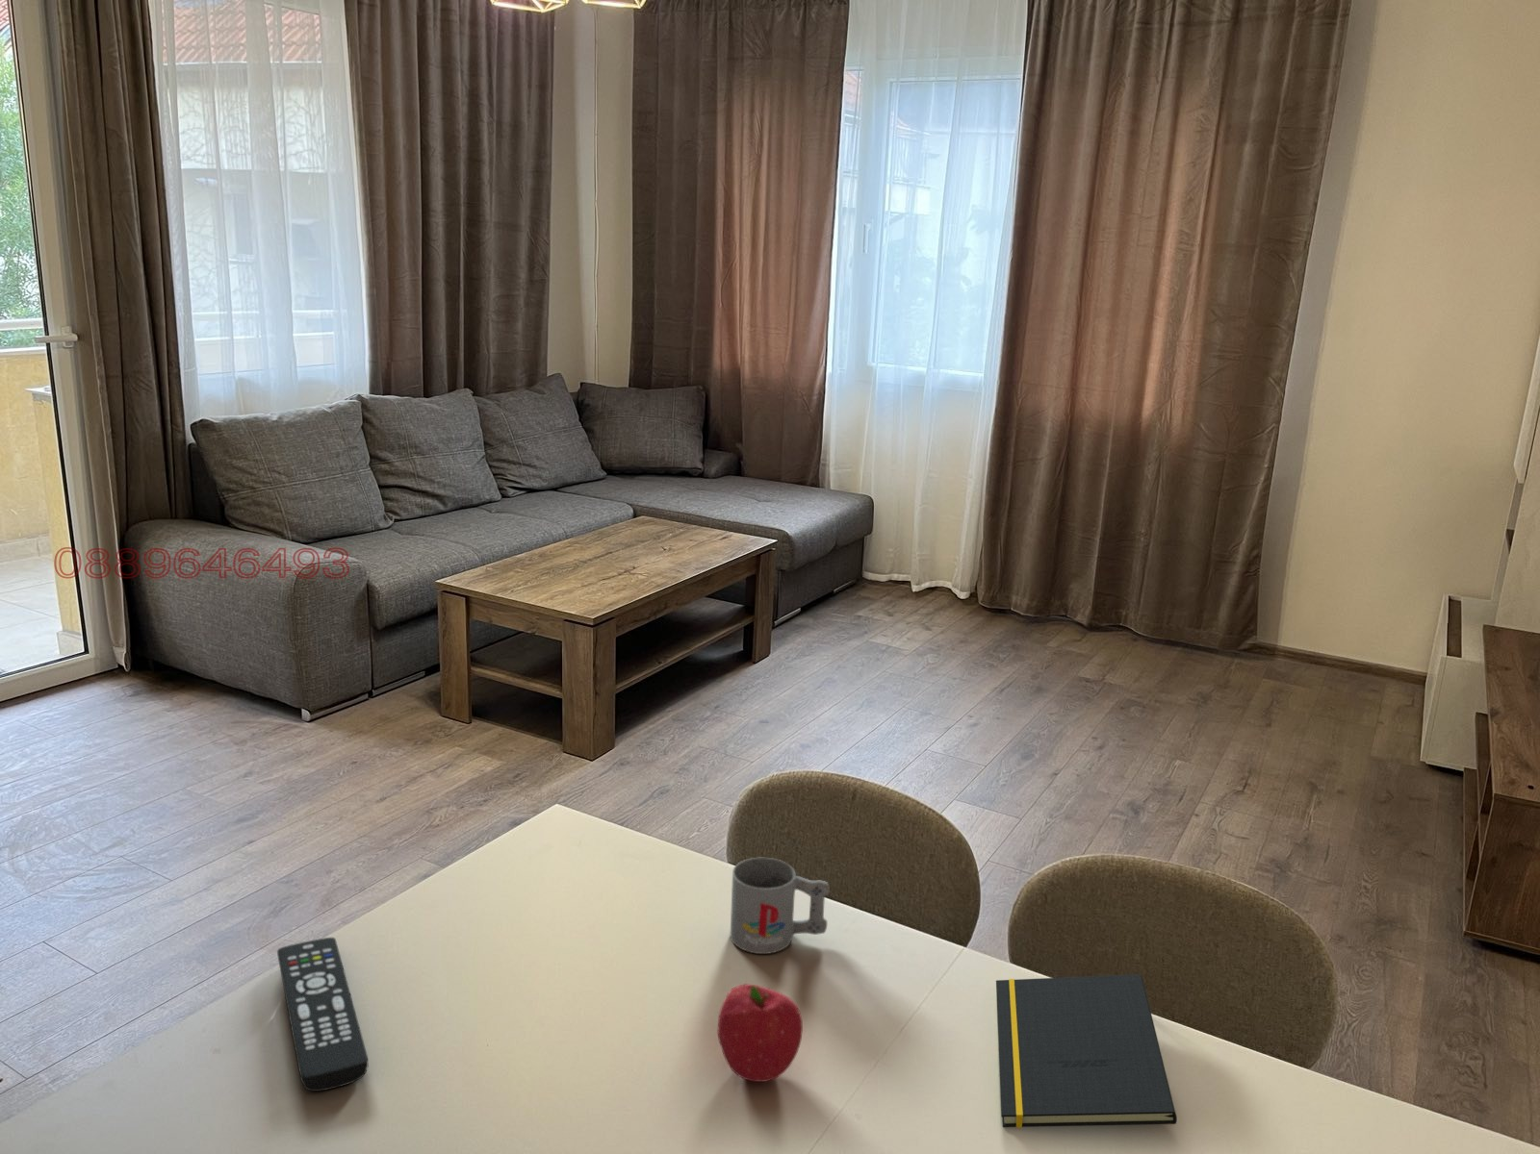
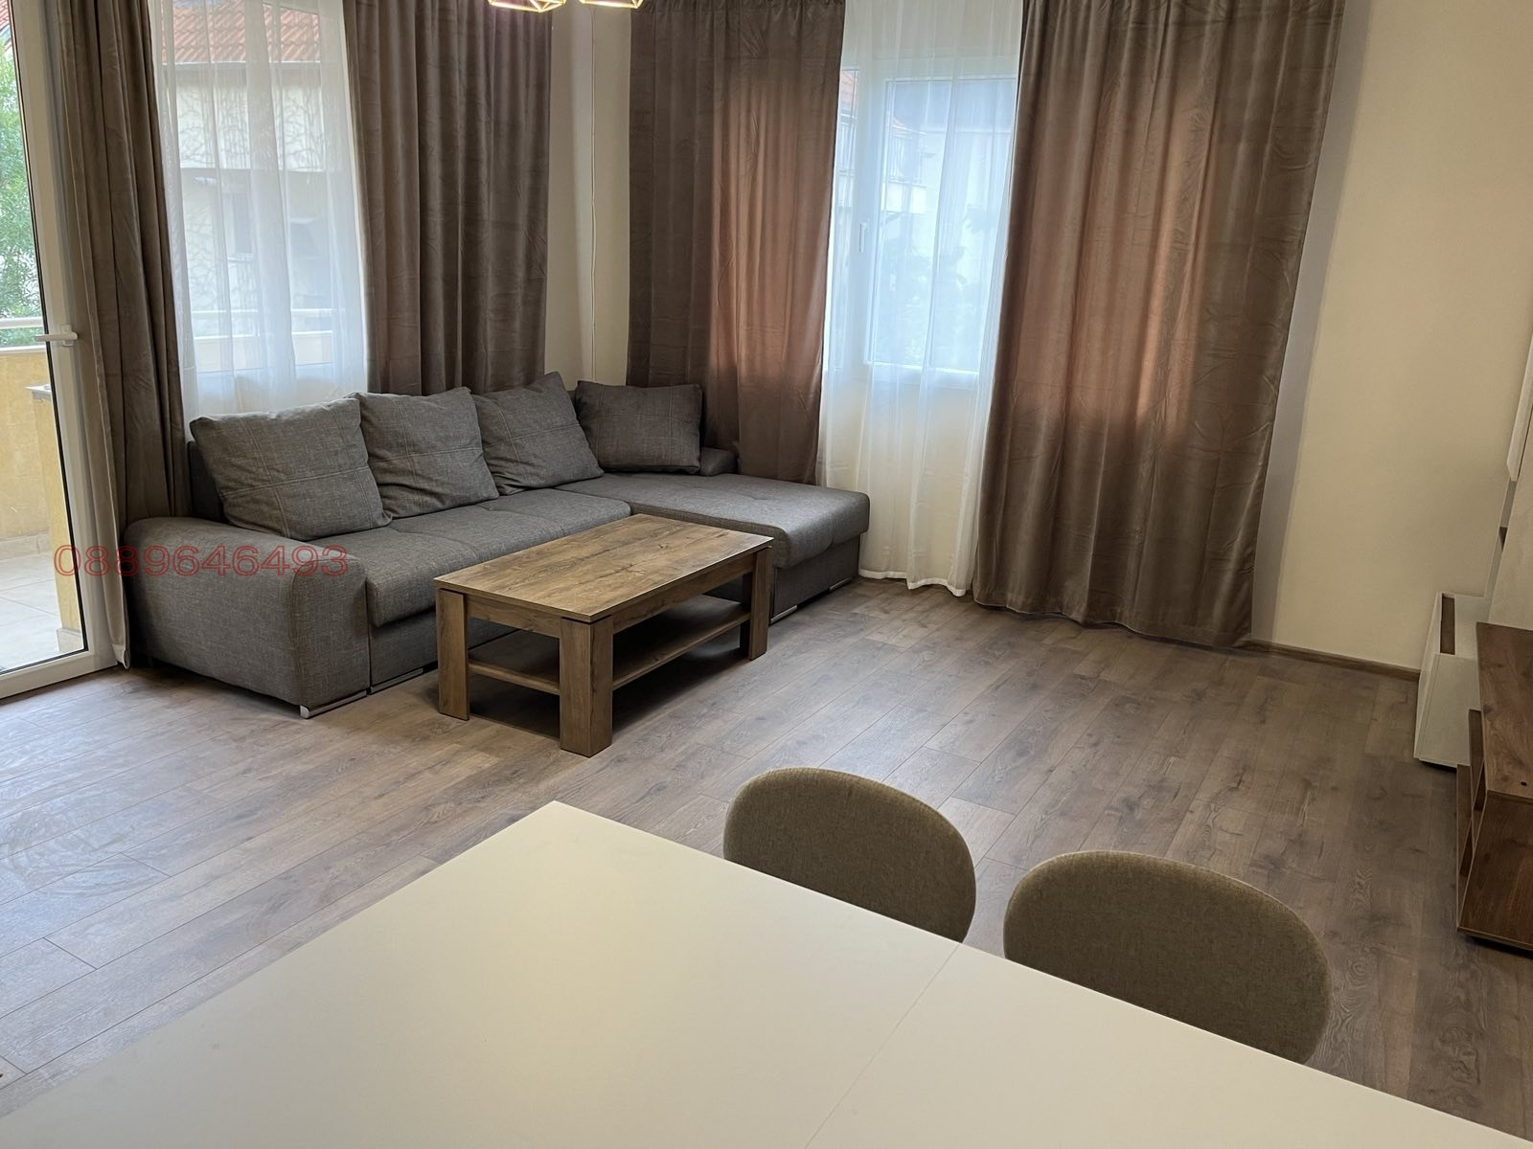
- fruit [717,983,804,1082]
- mug [730,857,829,955]
- remote control [276,937,369,1092]
- notepad [996,973,1179,1129]
